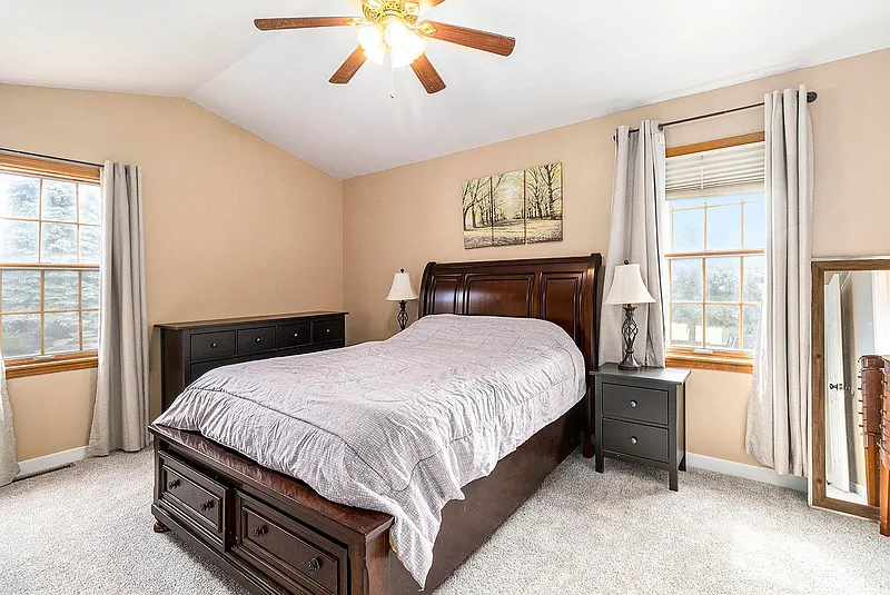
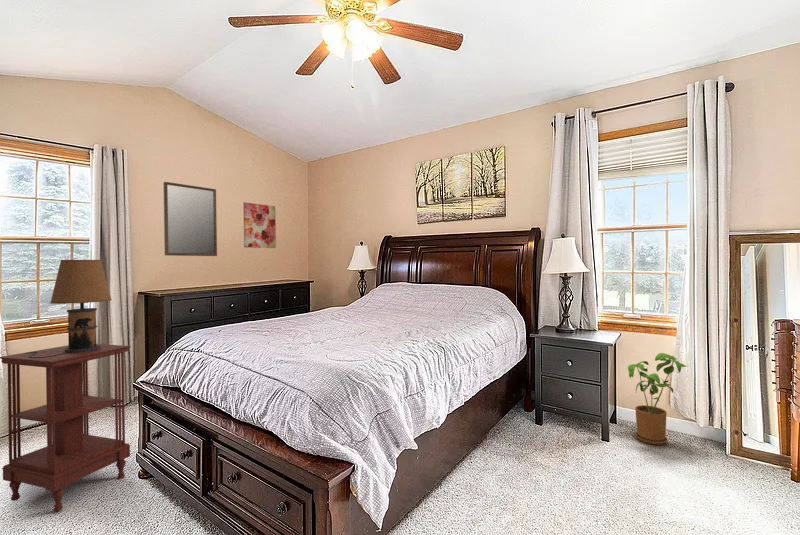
+ side table [0,343,132,513]
+ house plant [627,352,688,446]
+ home mirror [163,181,218,257]
+ wall art [243,202,277,249]
+ table lamp [25,259,113,358]
